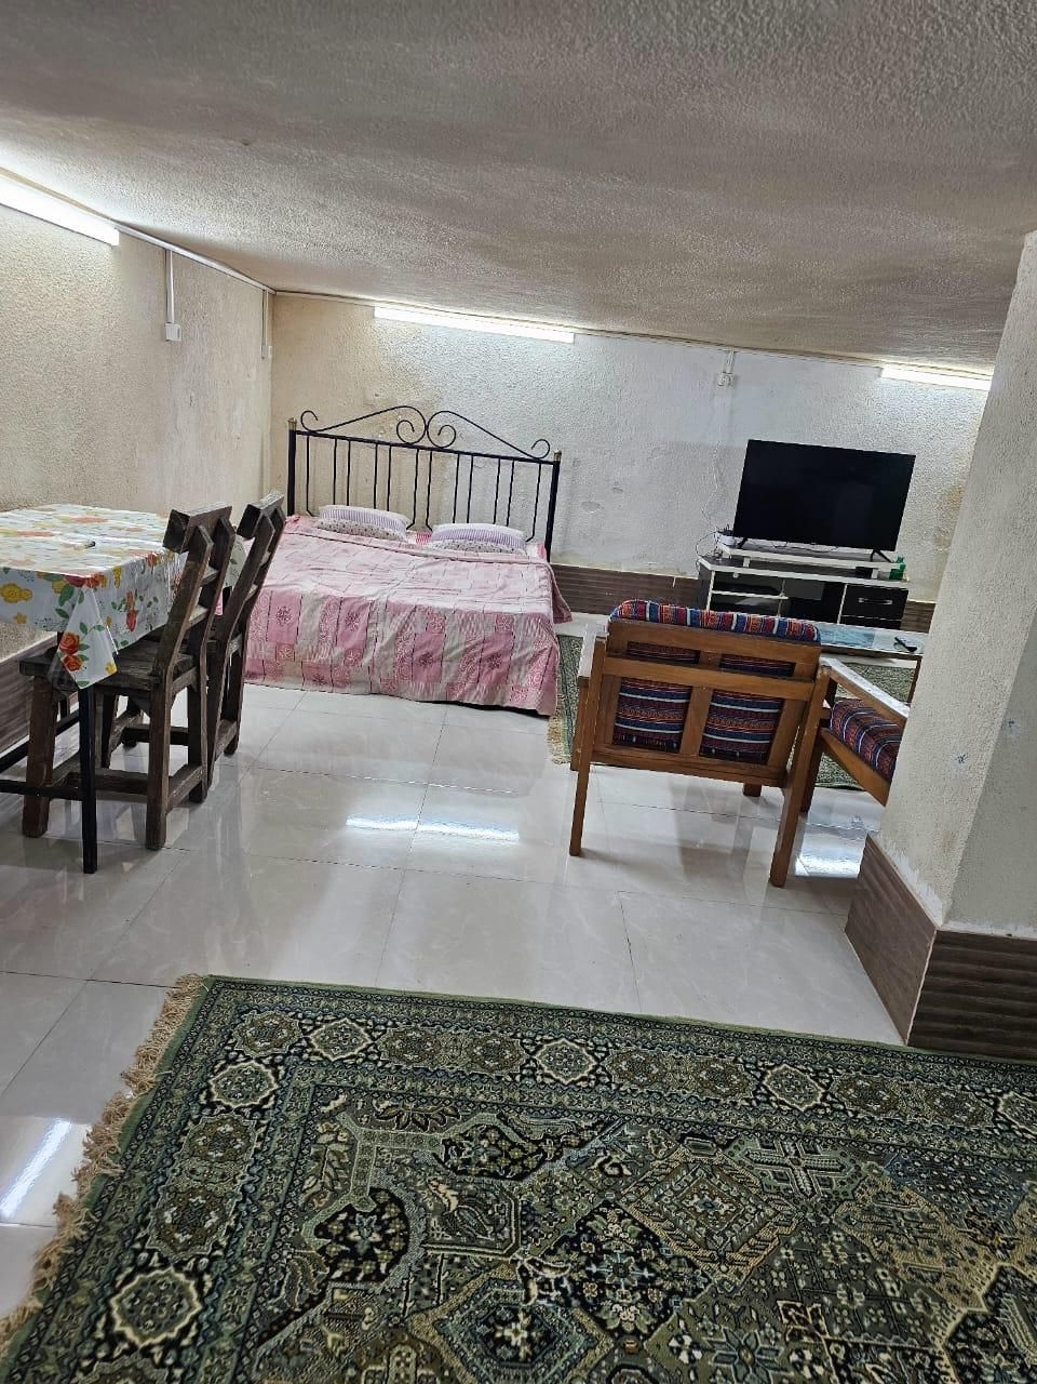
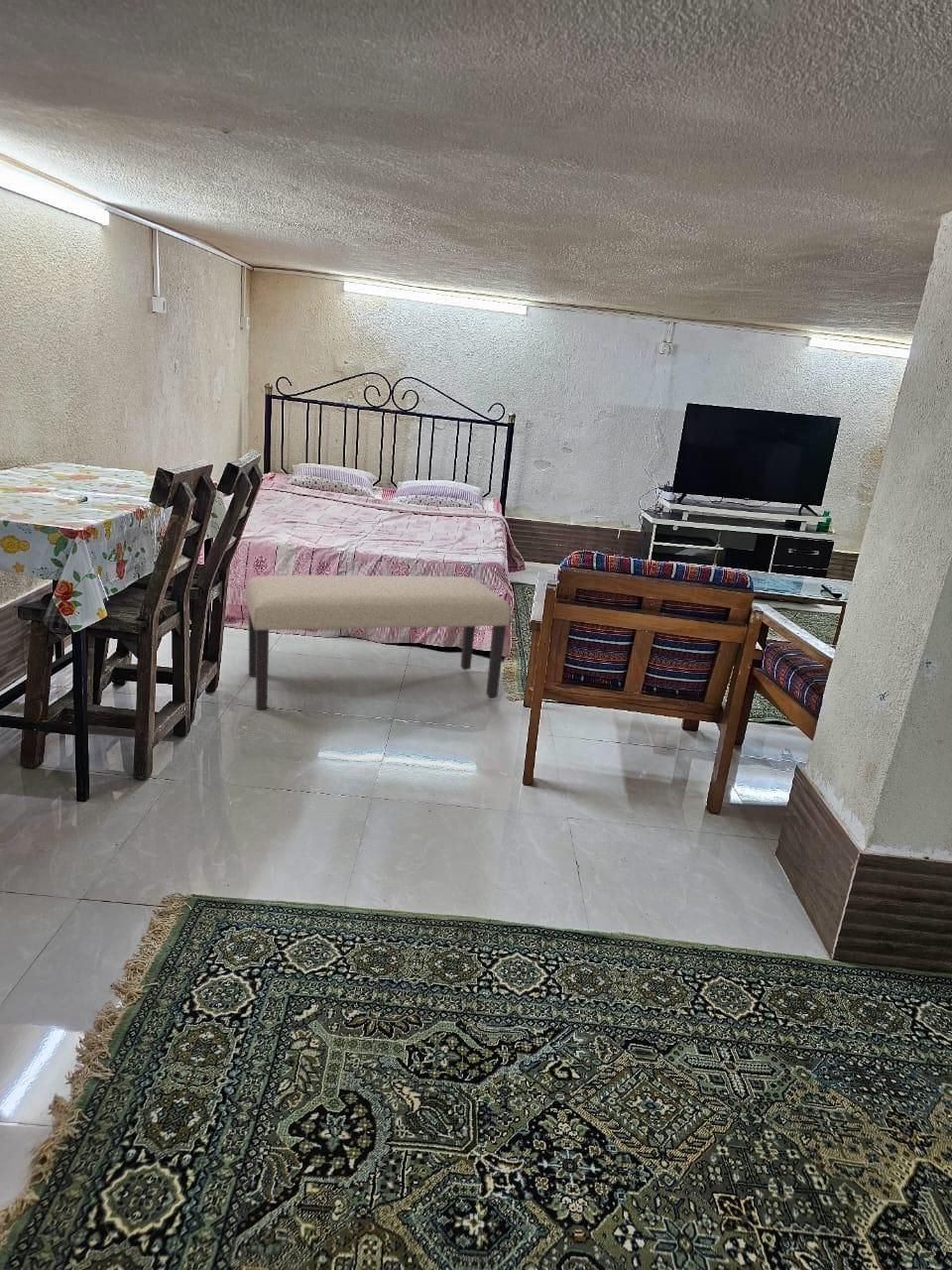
+ bench [245,574,512,711]
